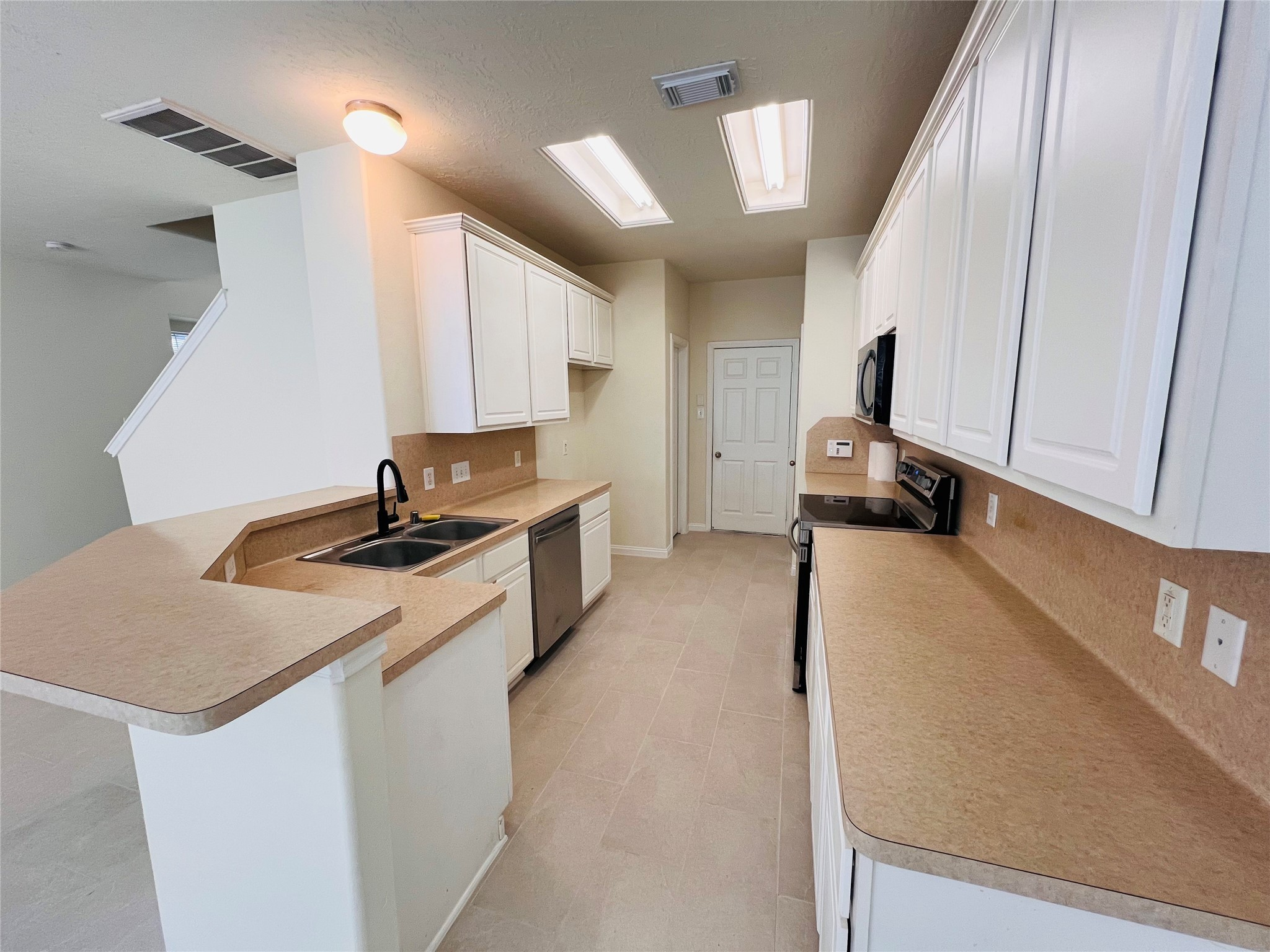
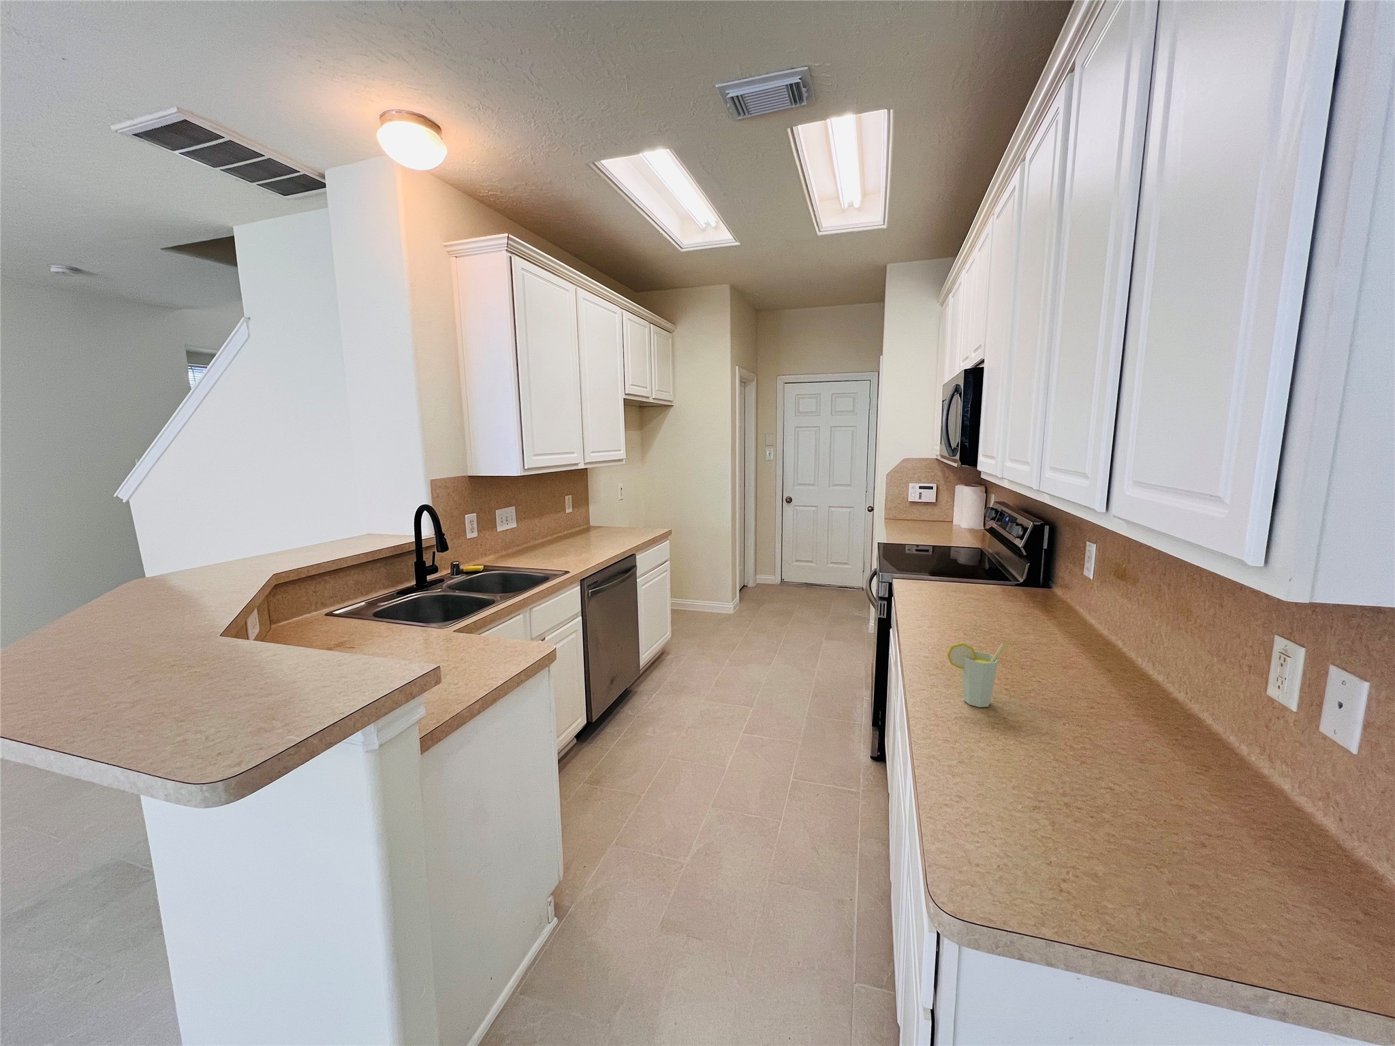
+ cup [946,642,1006,708]
